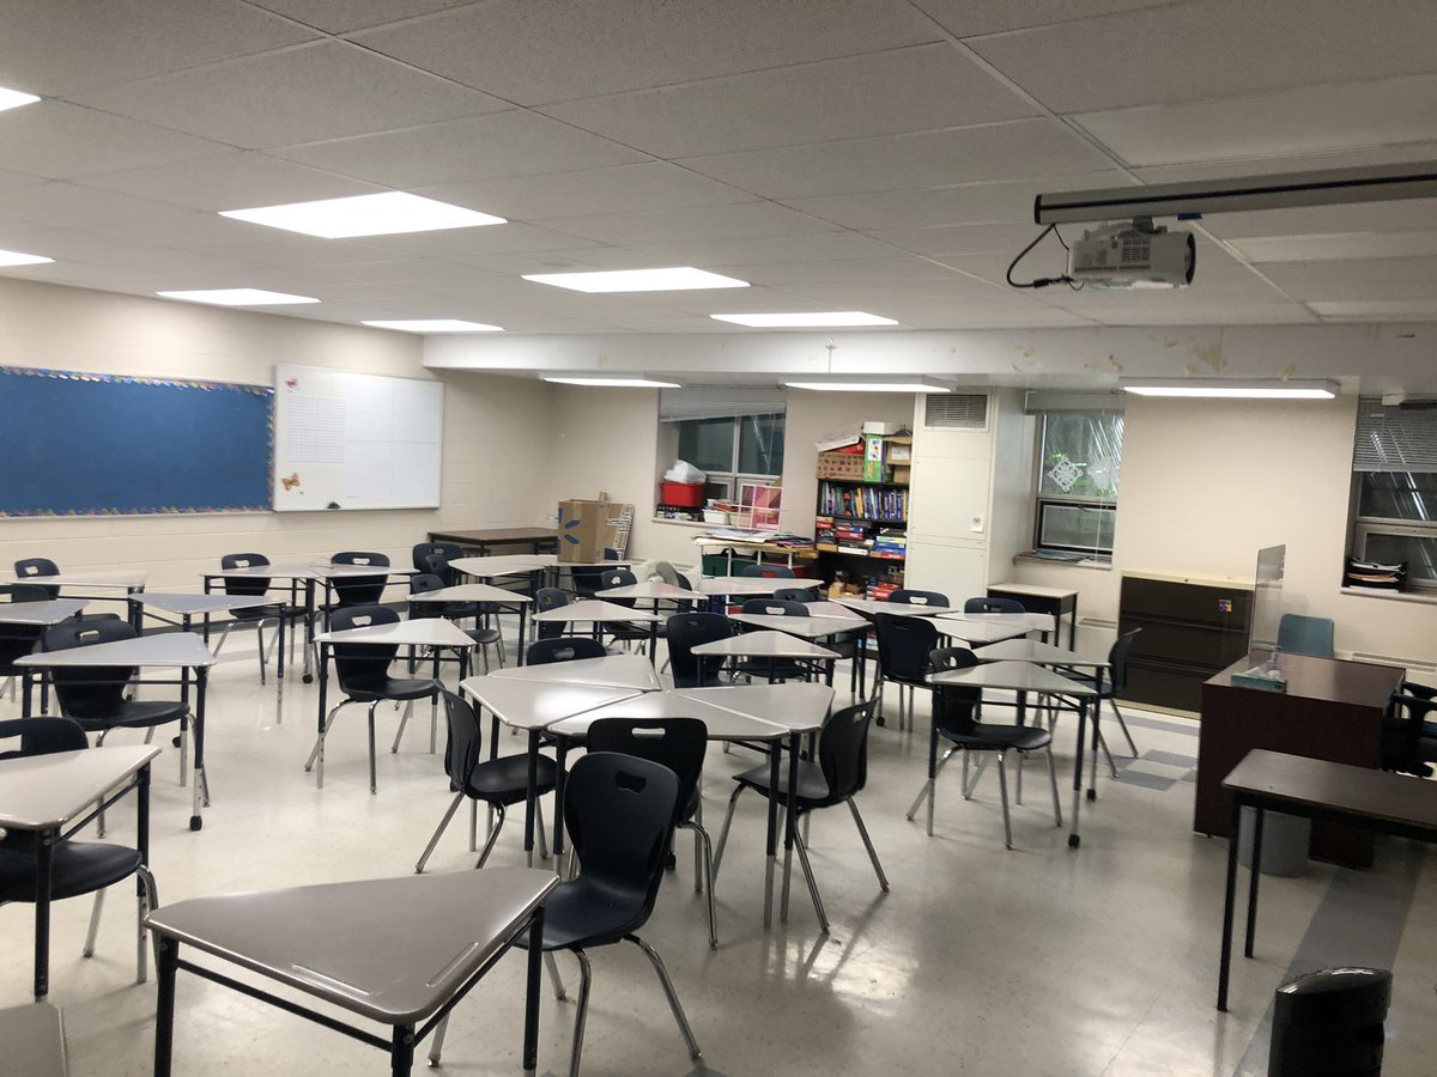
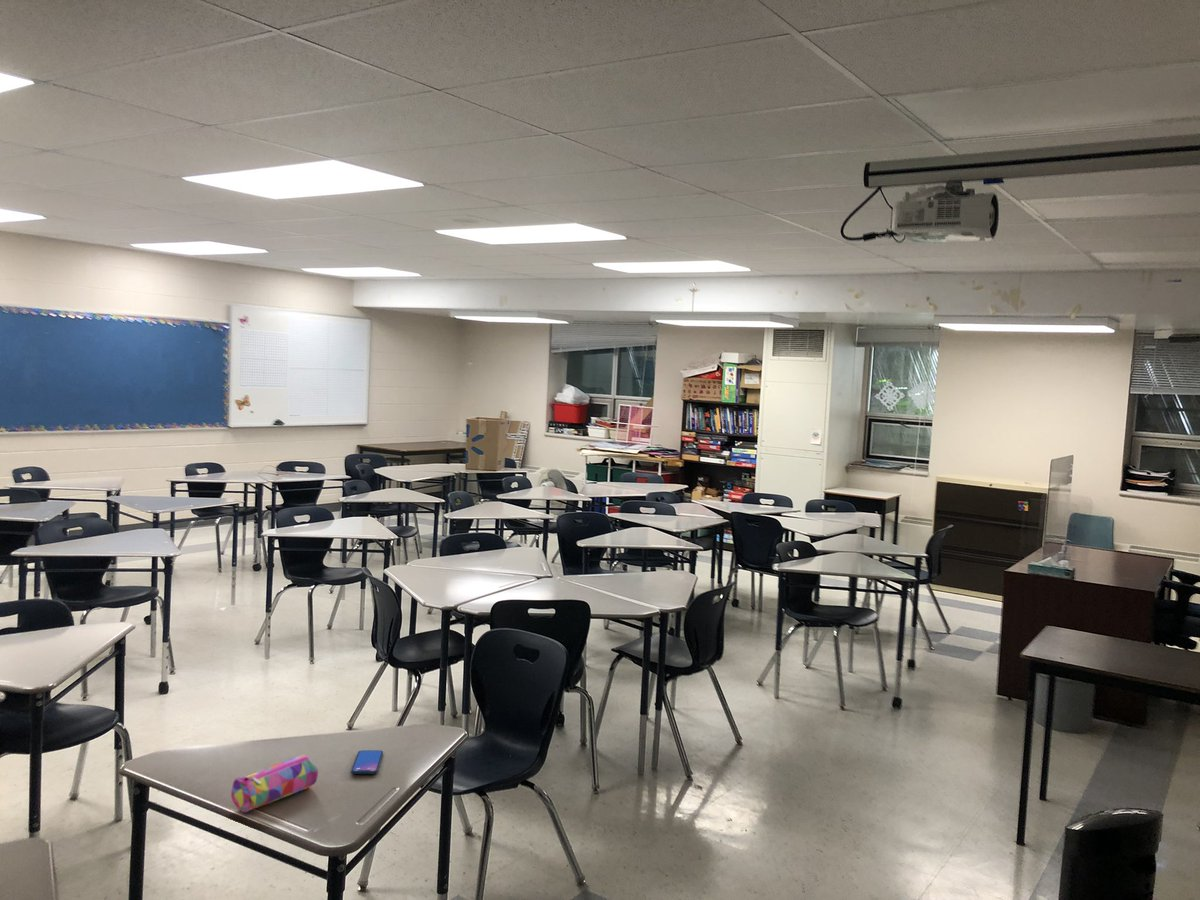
+ smartphone [350,749,384,775]
+ pencil case [230,754,319,813]
